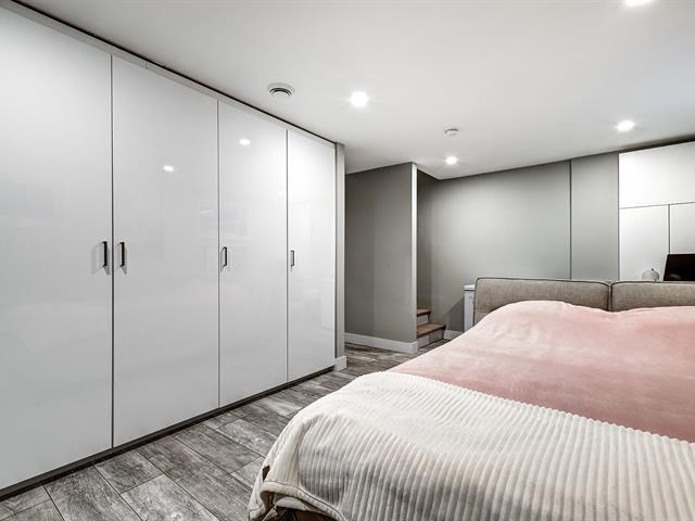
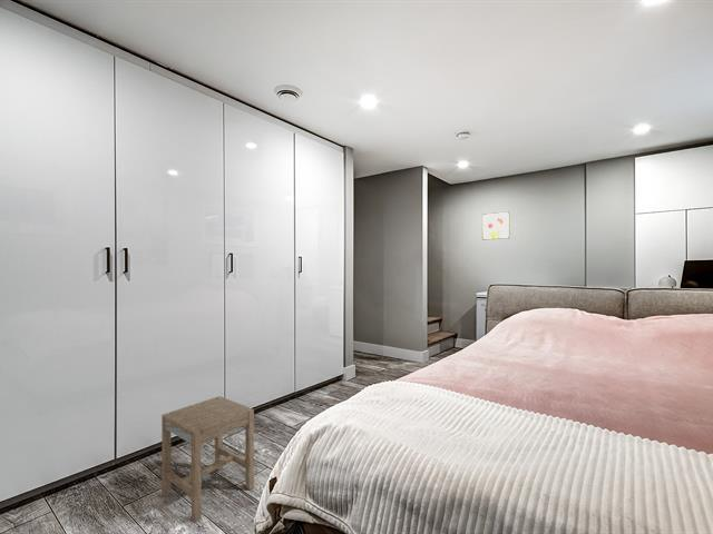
+ wall art [481,210,510,241]
+ stool [160,395,255,523]
